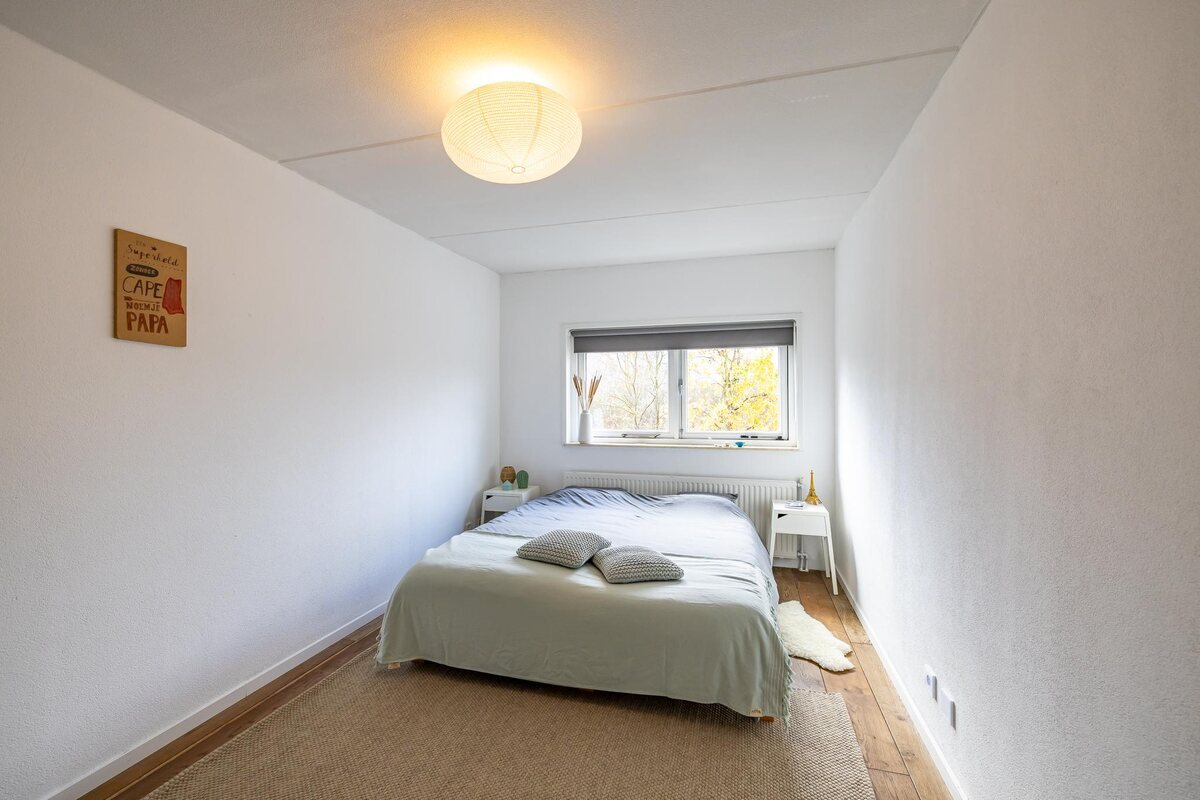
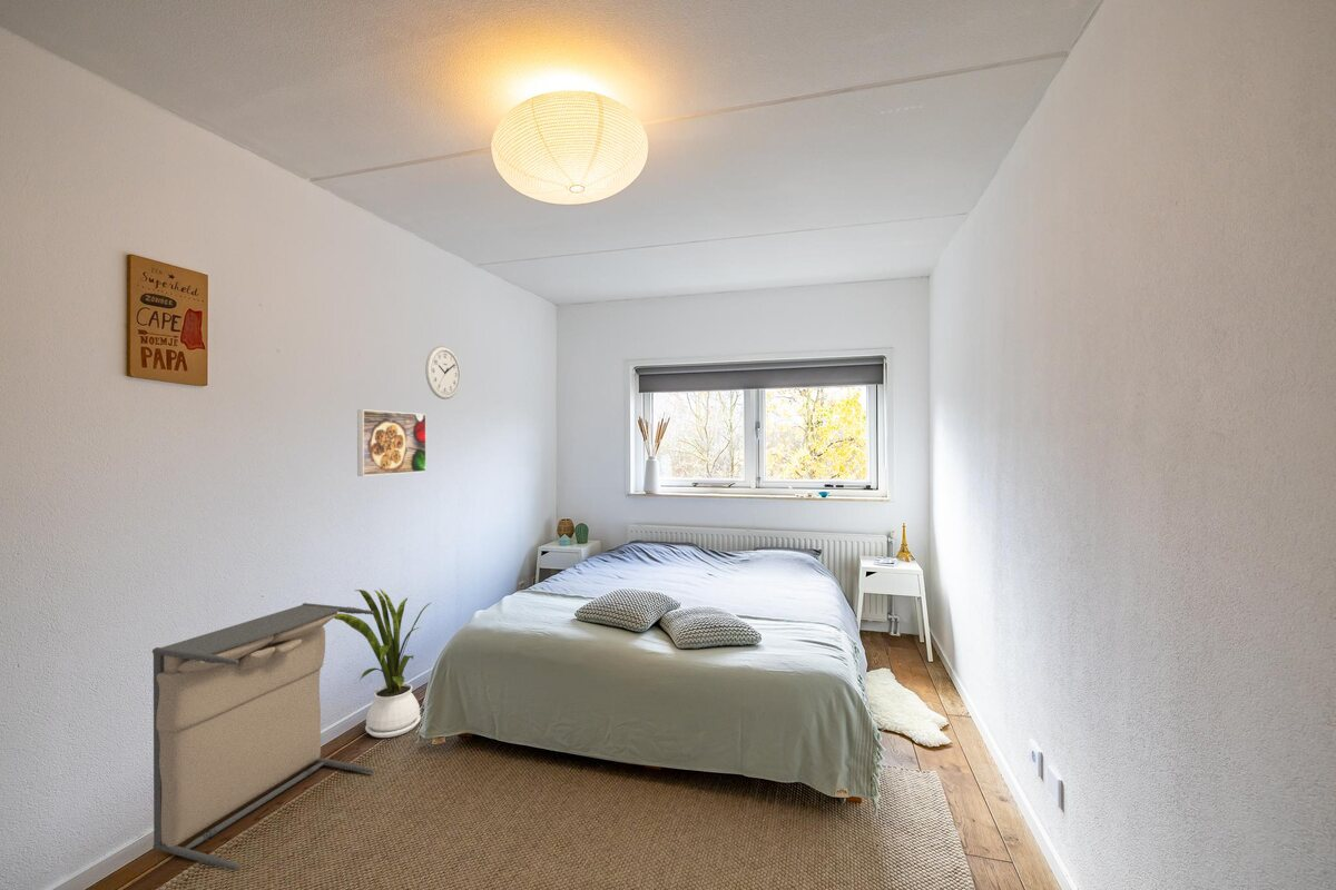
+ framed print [356,408,428,477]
+ house plant [334,587,431,739]
+ laundry hamper [151,602,375,871]
+ wall clock [424,345,462,400]
